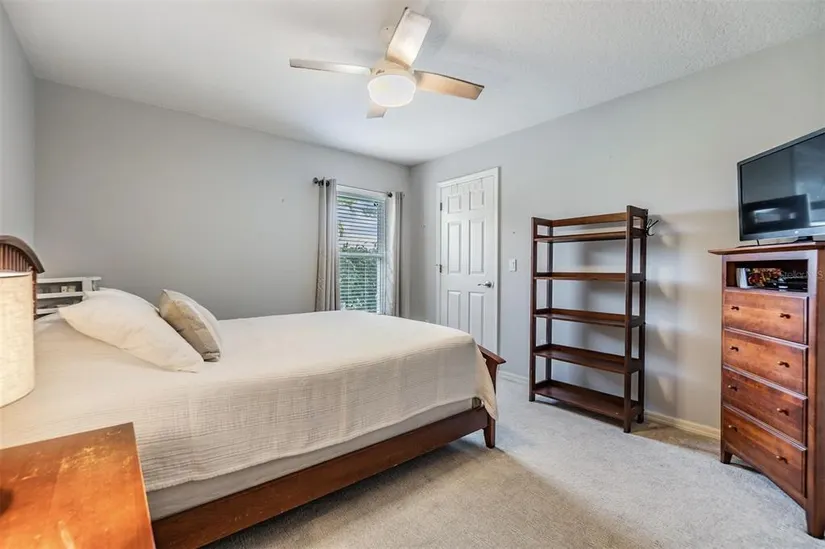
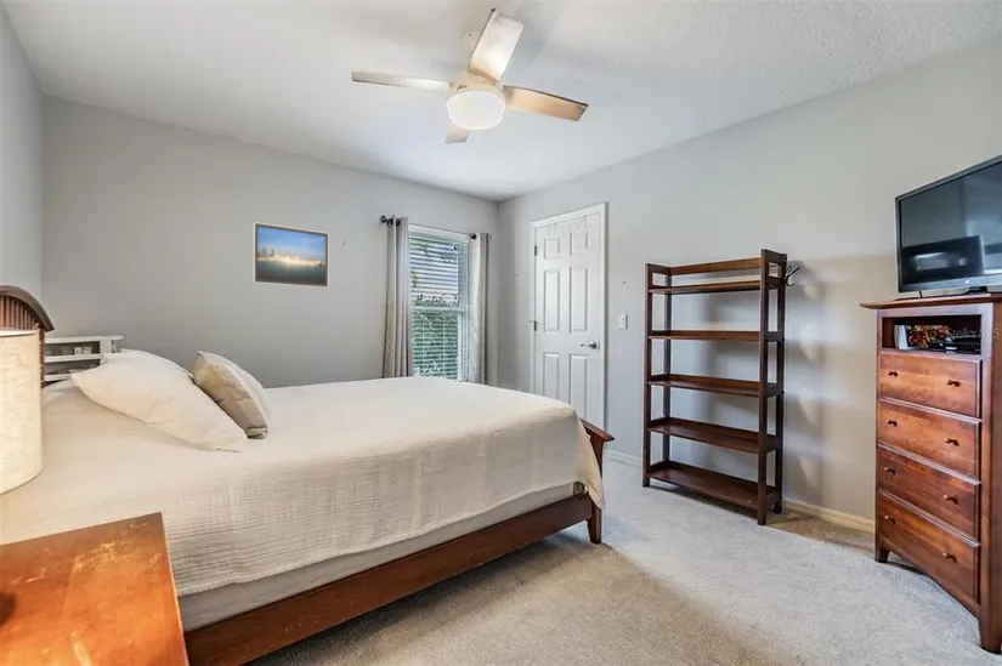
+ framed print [251,221,330,289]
